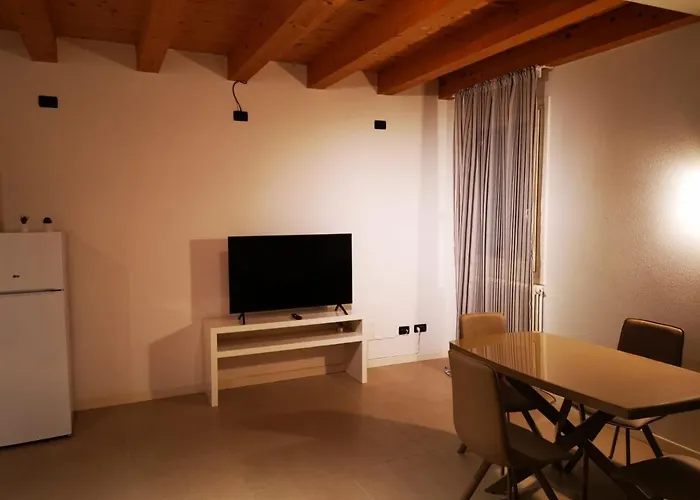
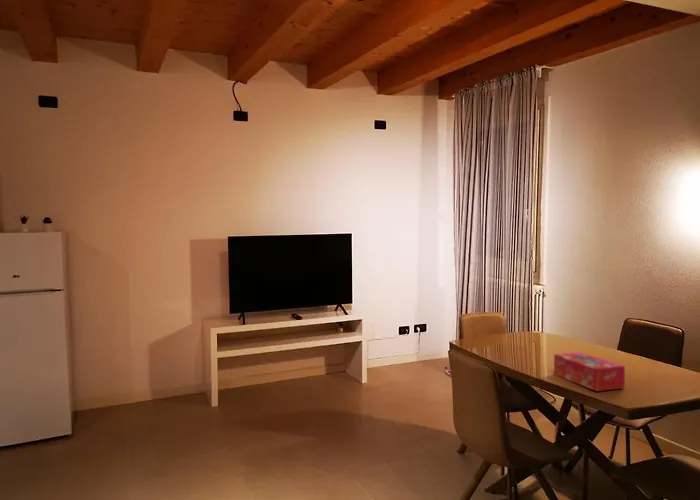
+ tissue box [553,351,626,392]
